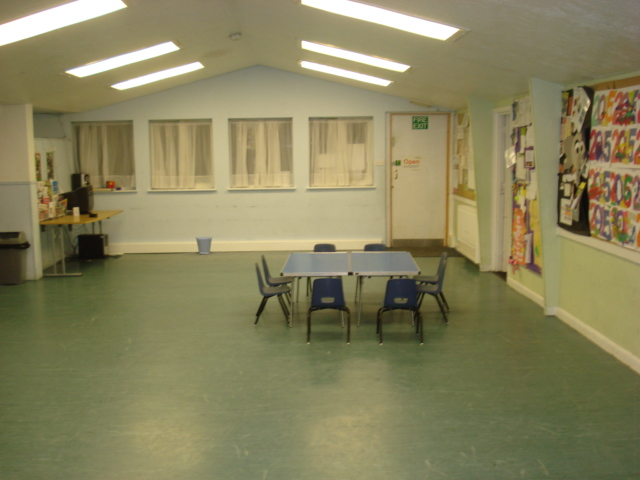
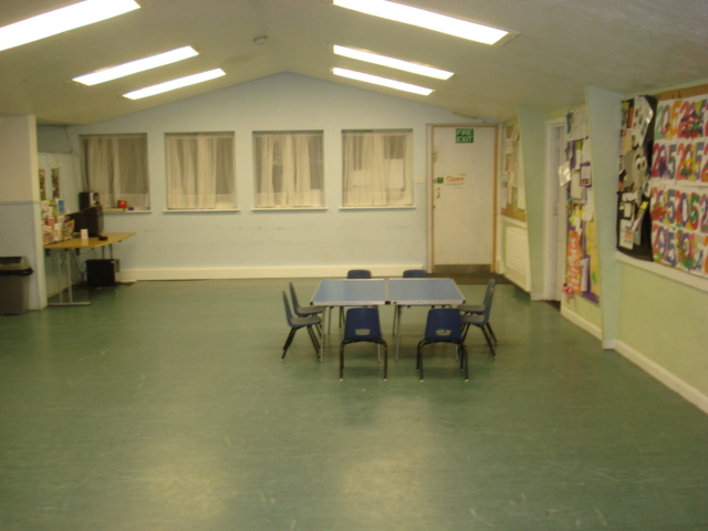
- wastebasket [195,236,213,255]
